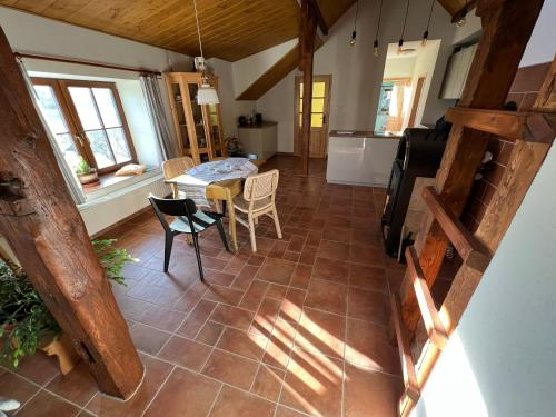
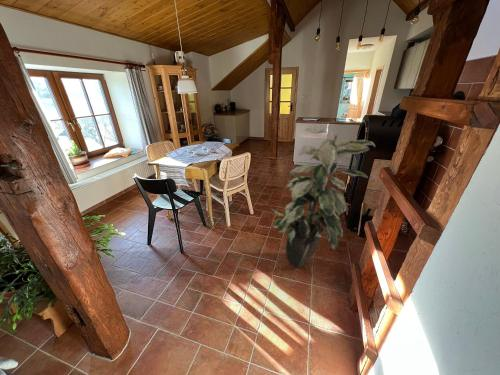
+ indoor plant [268,126,377,269]
